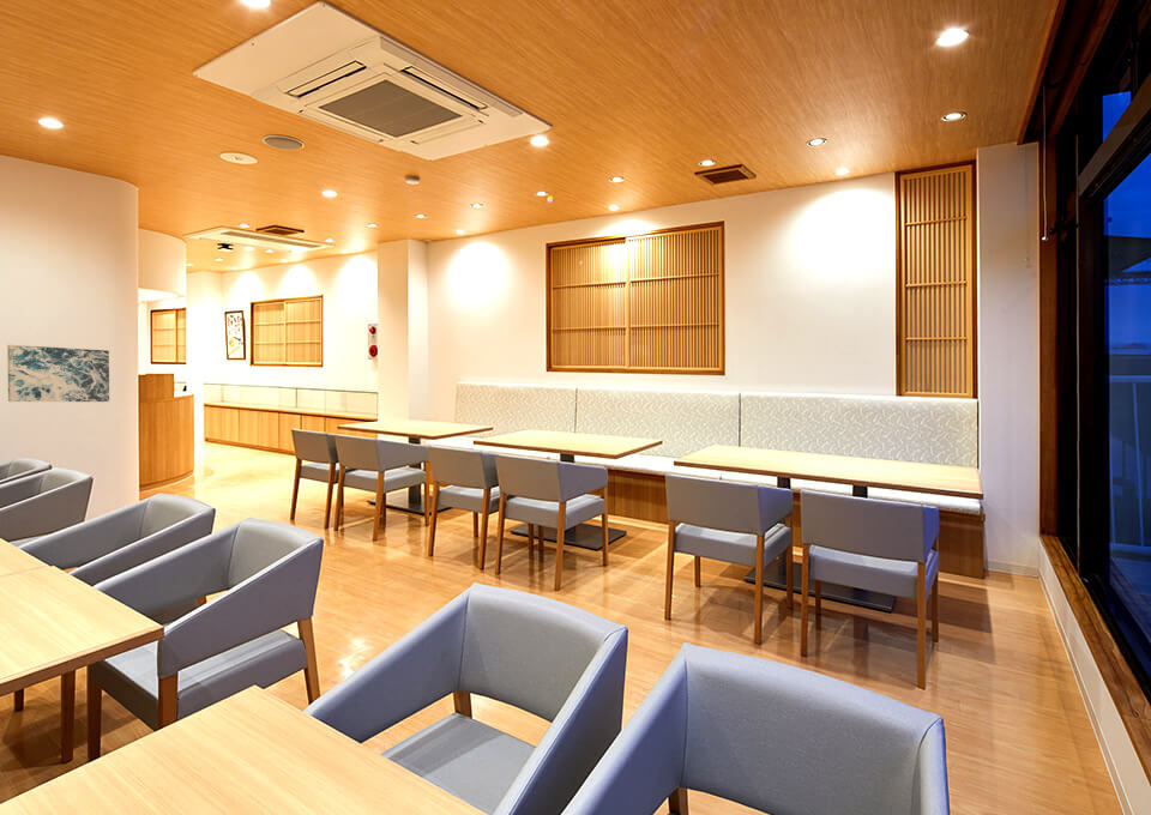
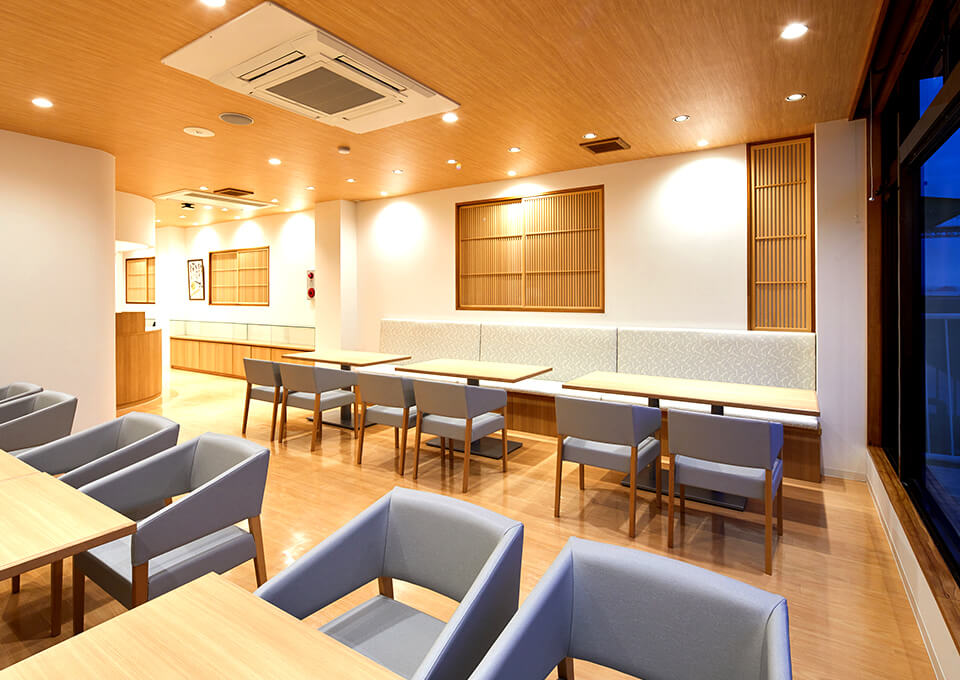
- wall art [6,344,110,403]
